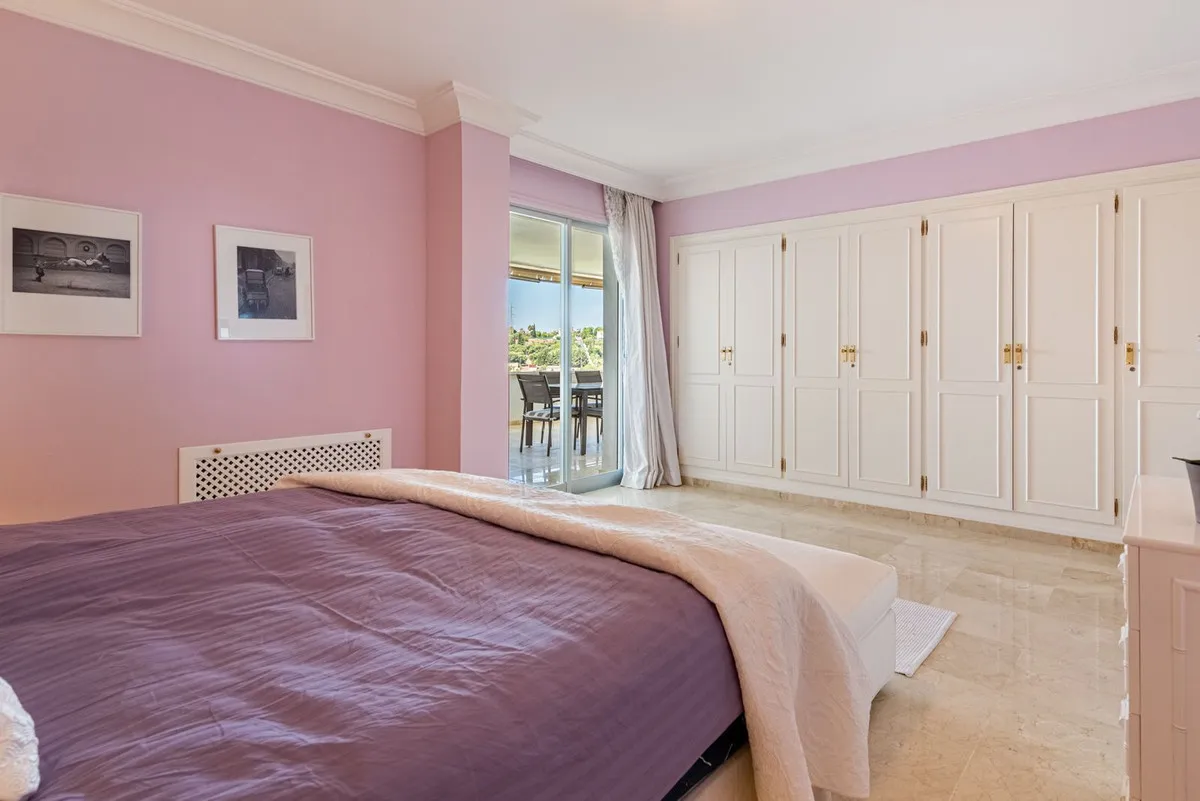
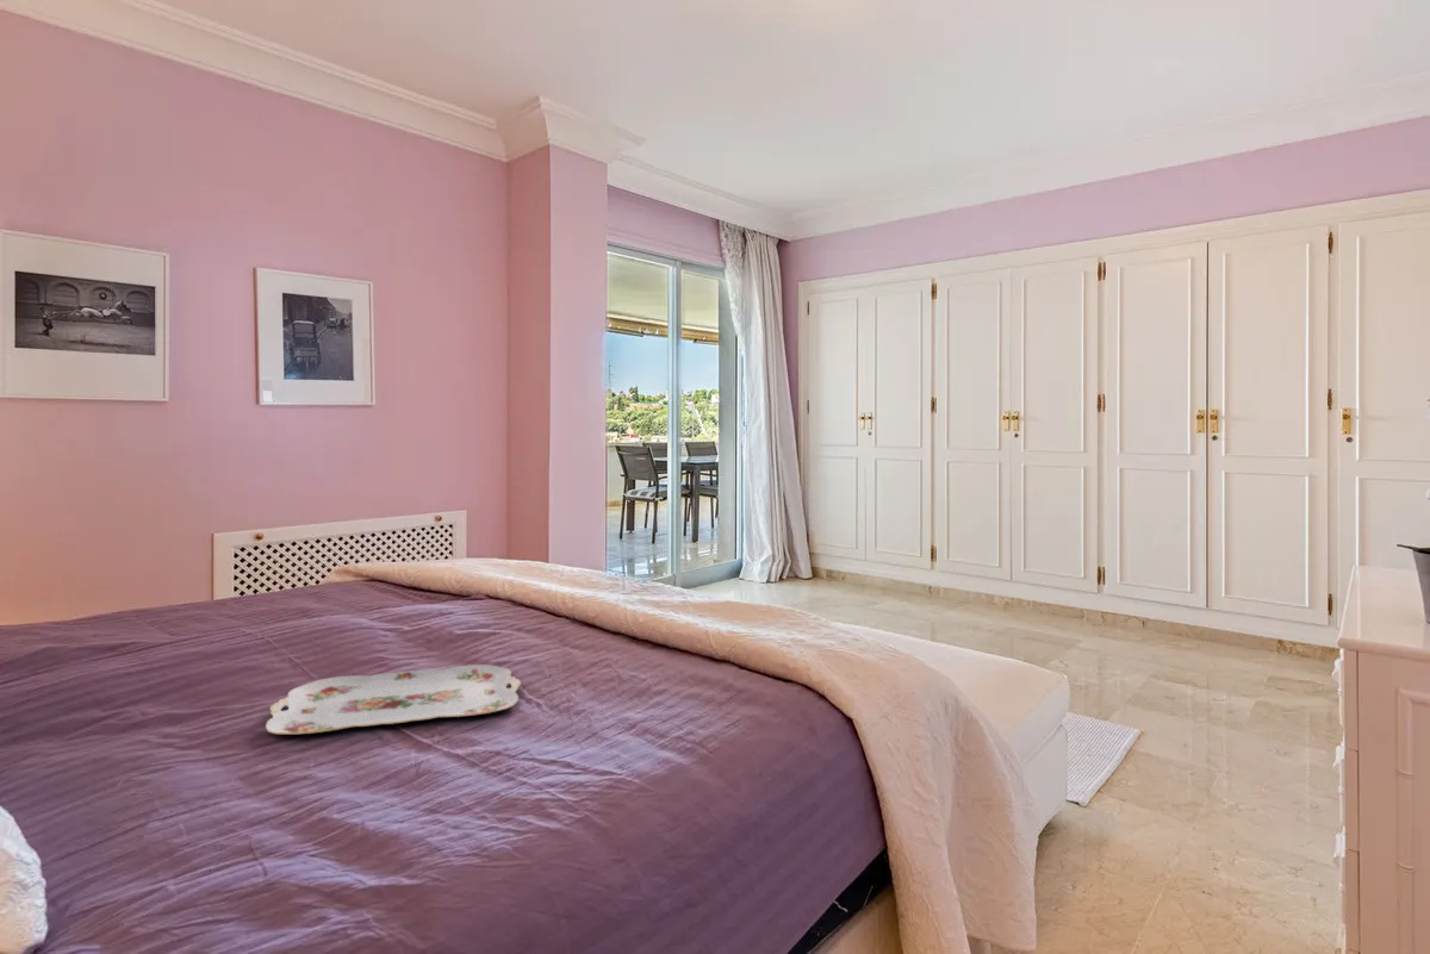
+ serving tray [265,663,522,735]
